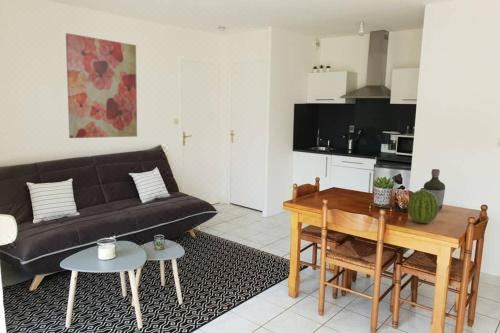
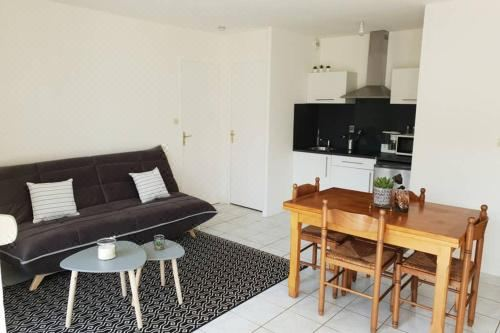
- fruit [406,189,440,224]
- wall art [65,32,138,139]
- bottle [423,168,446,211]
